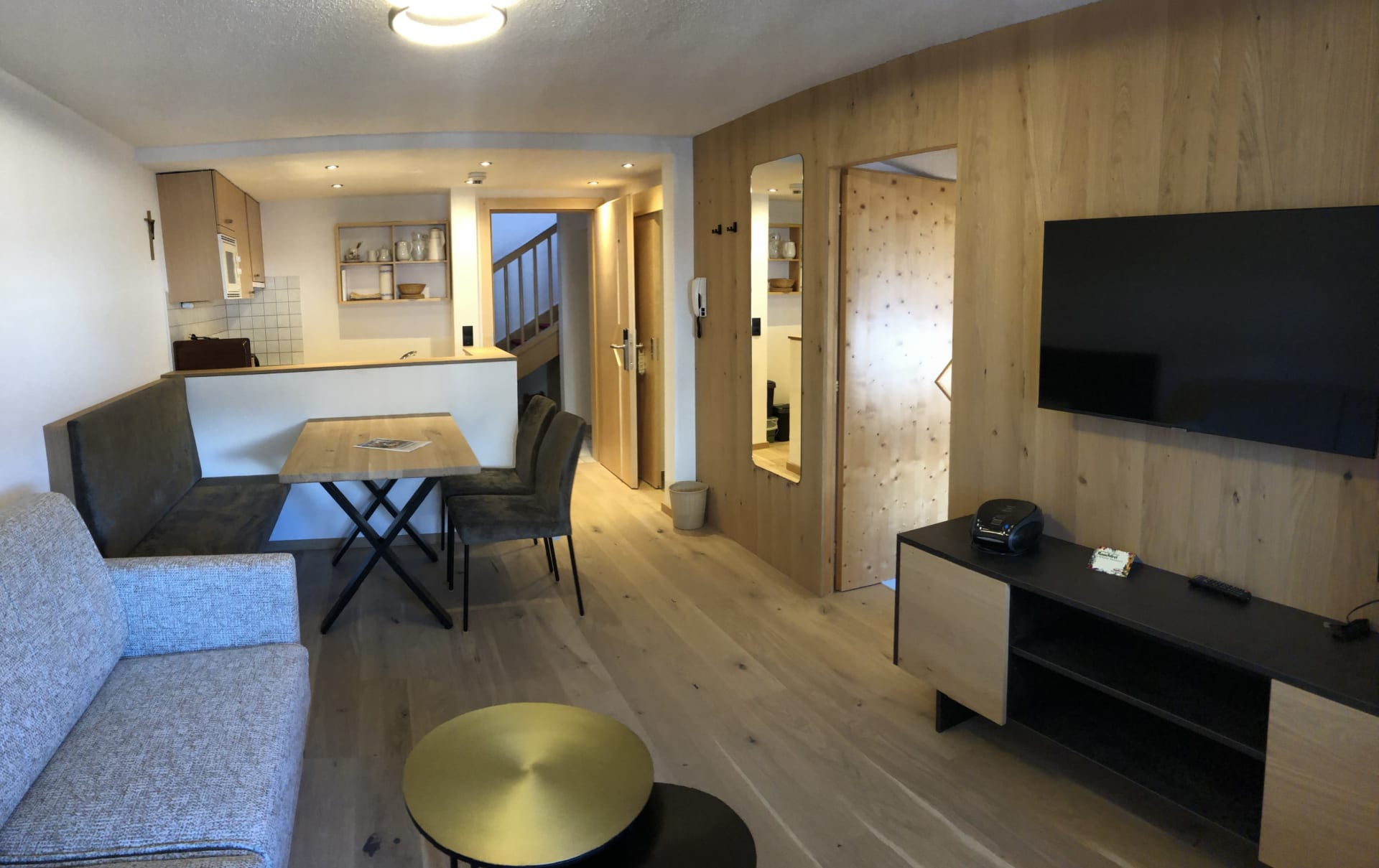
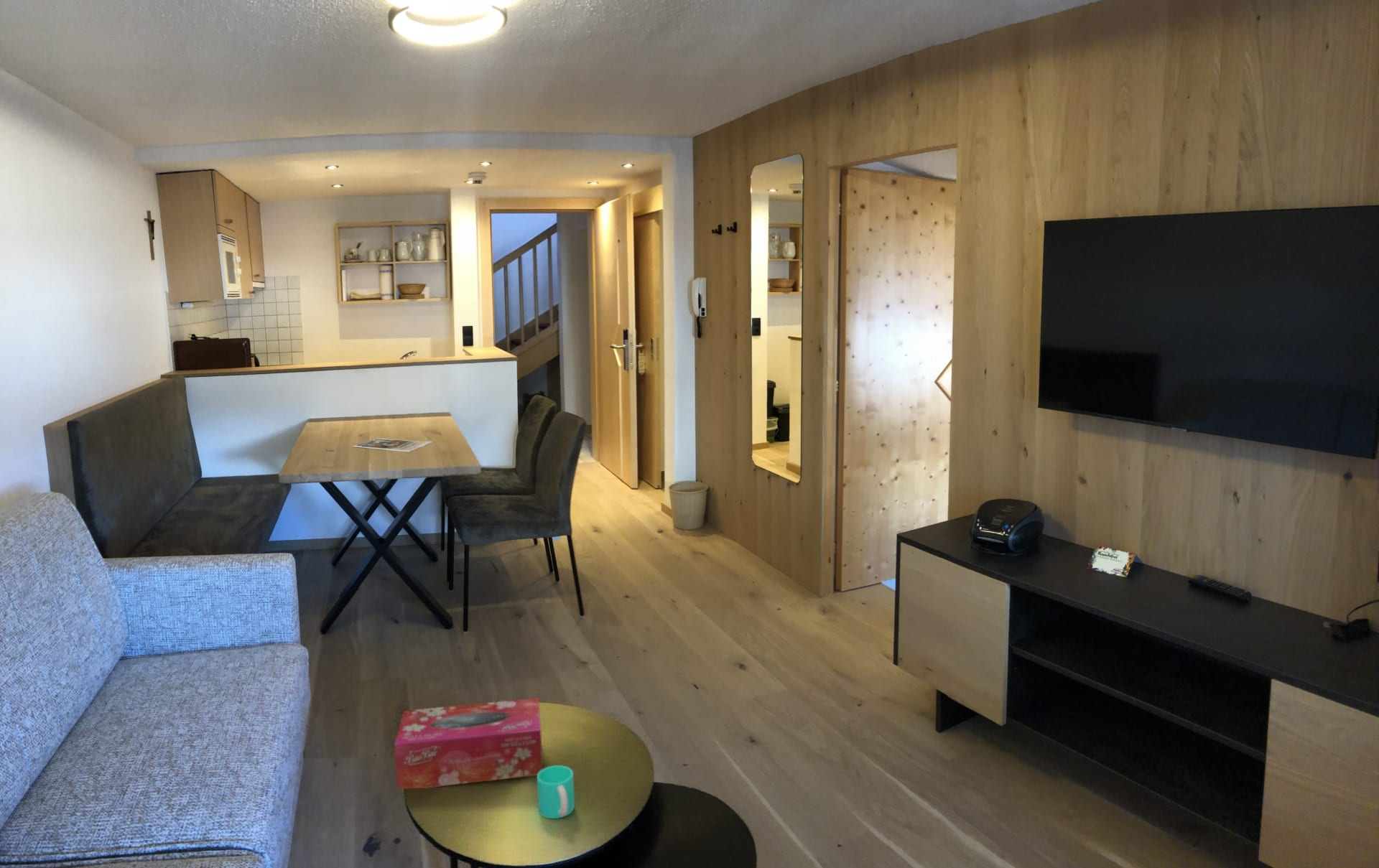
+ tissue box [394,697,543,790]
+ cup [537,765,575,819]
